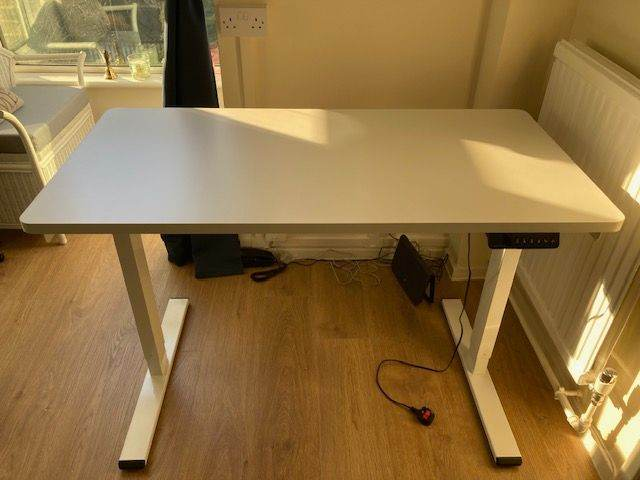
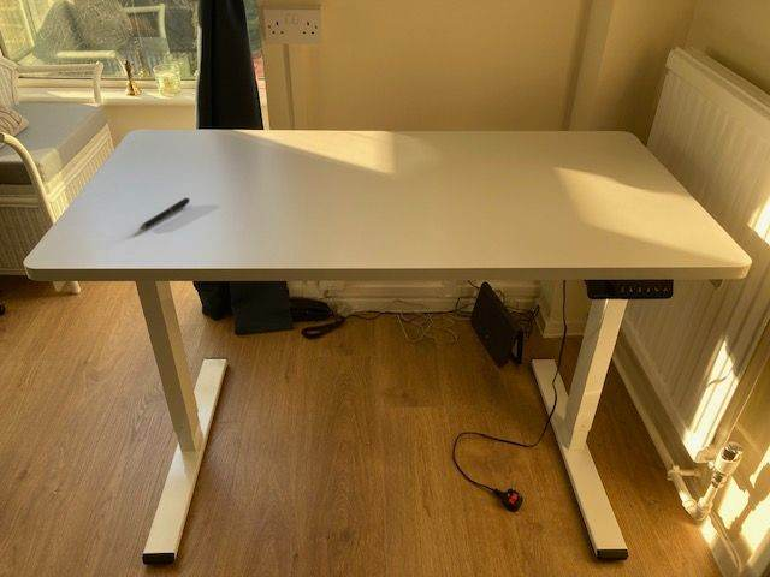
+ pen [138,197,191,231]
